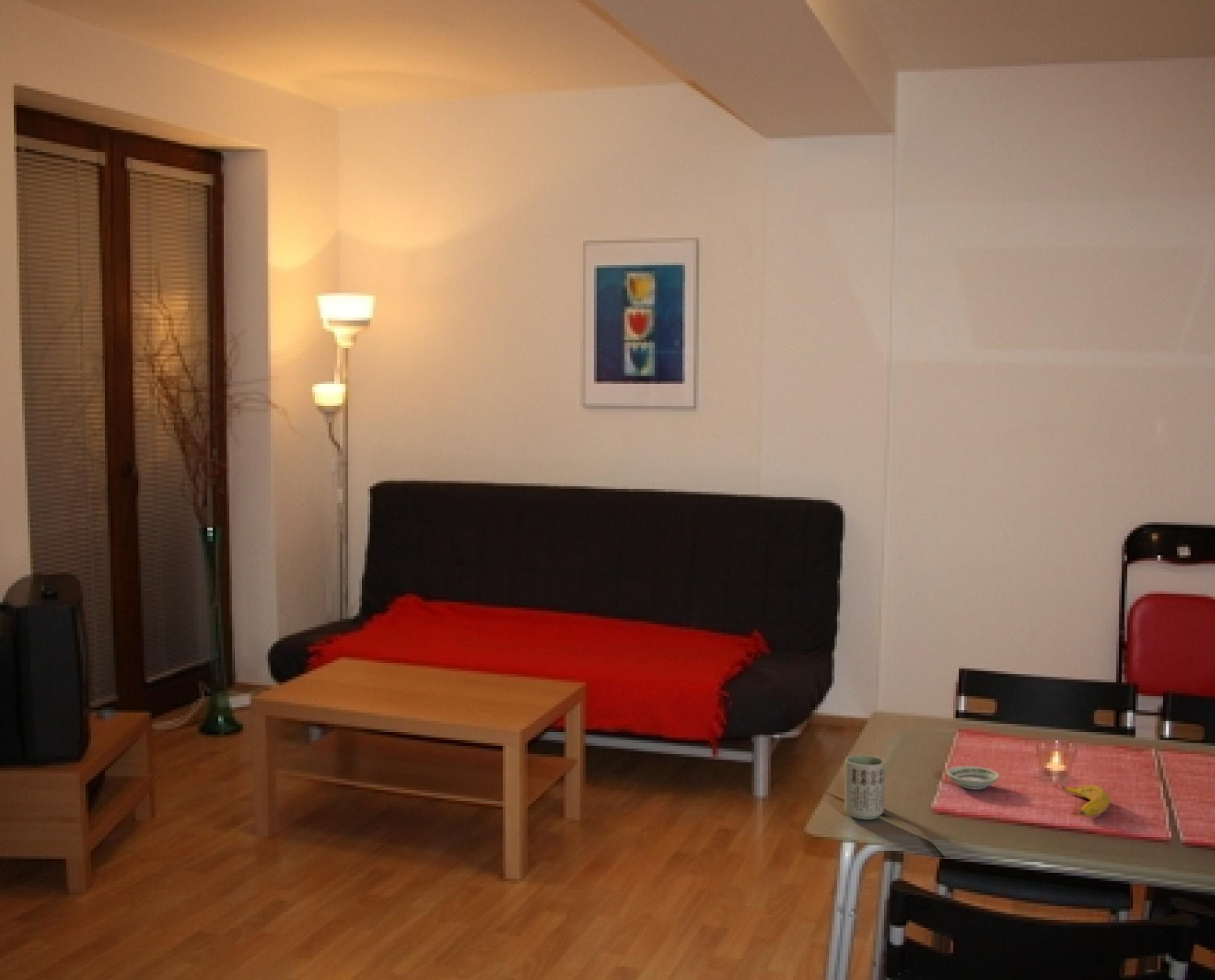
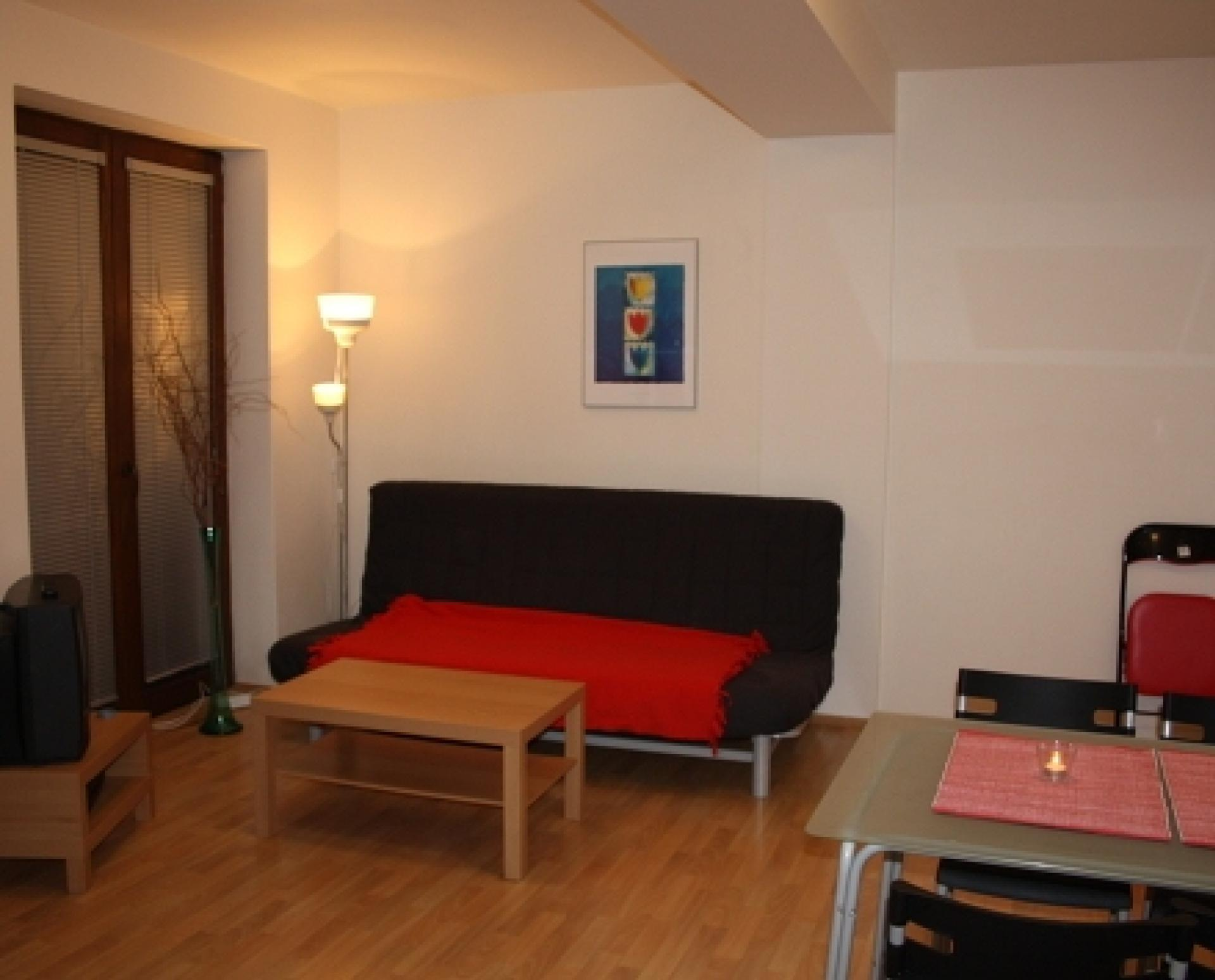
- saucer [945,766,1000,790]
- banana [1060,781,1111,817]
- cup [844,755,885,820]
